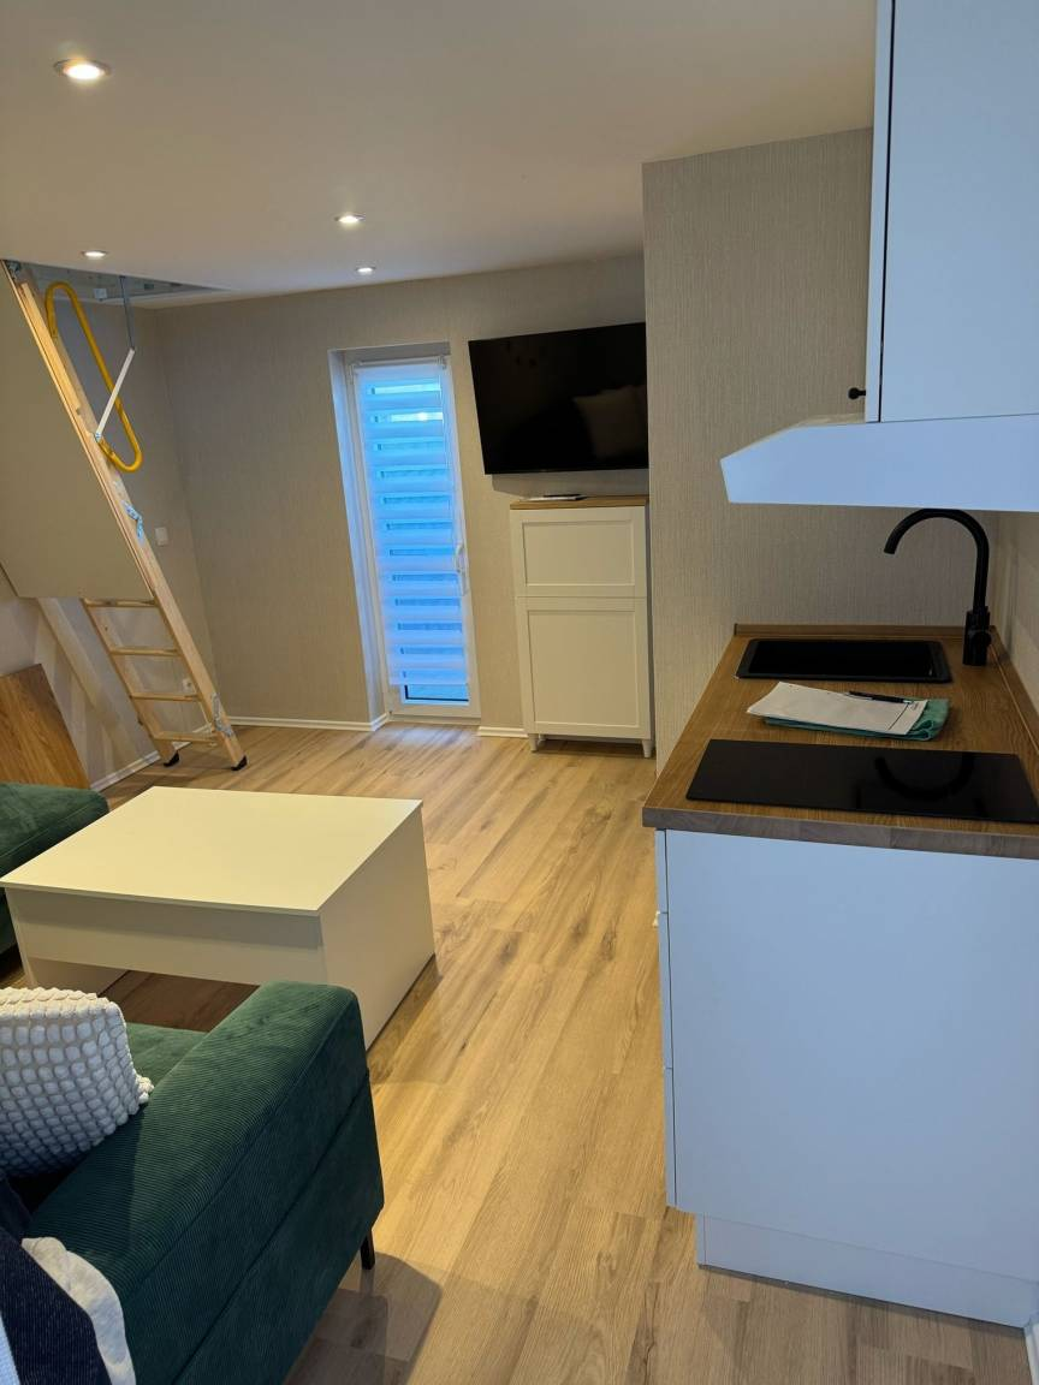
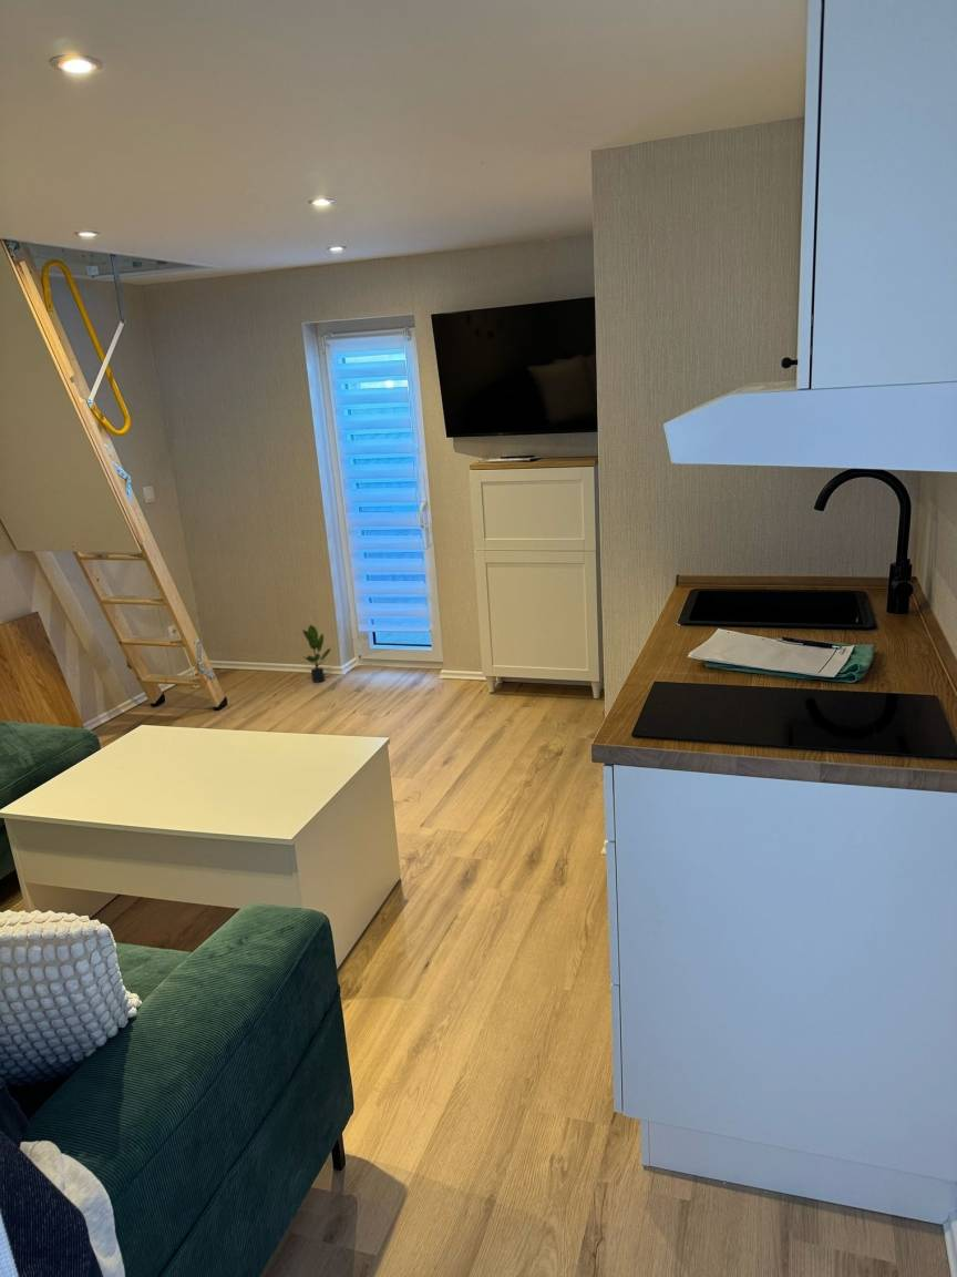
+ potted plant [301,623,332,684]
